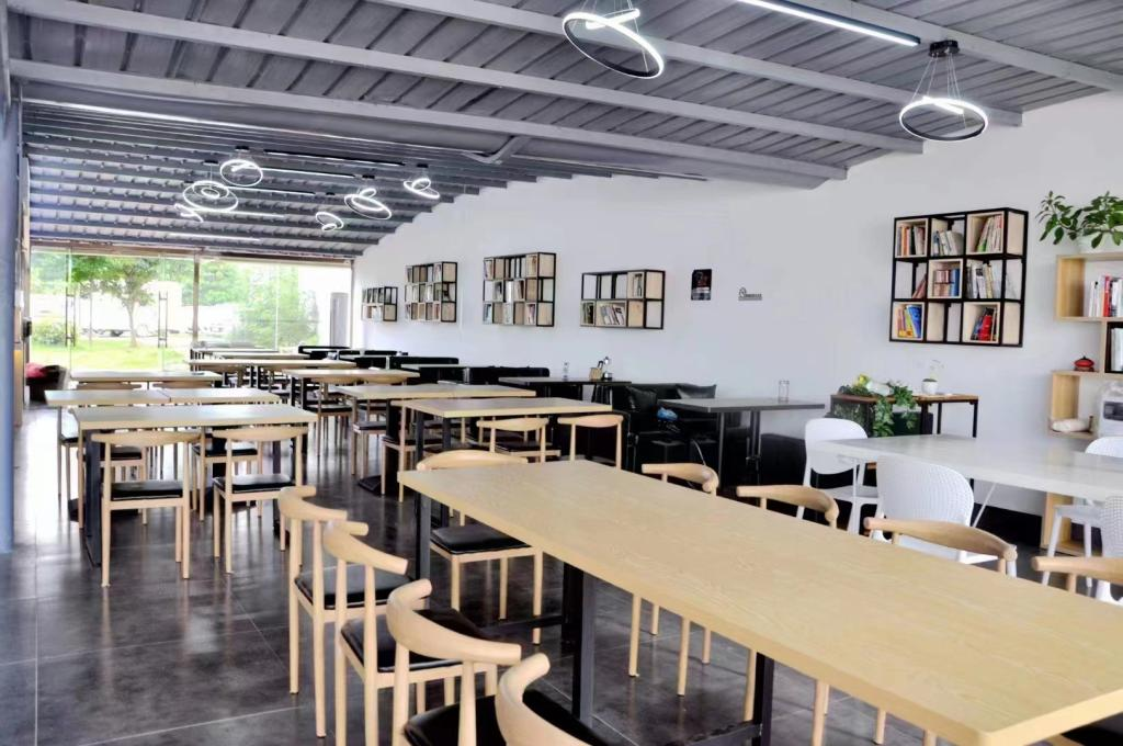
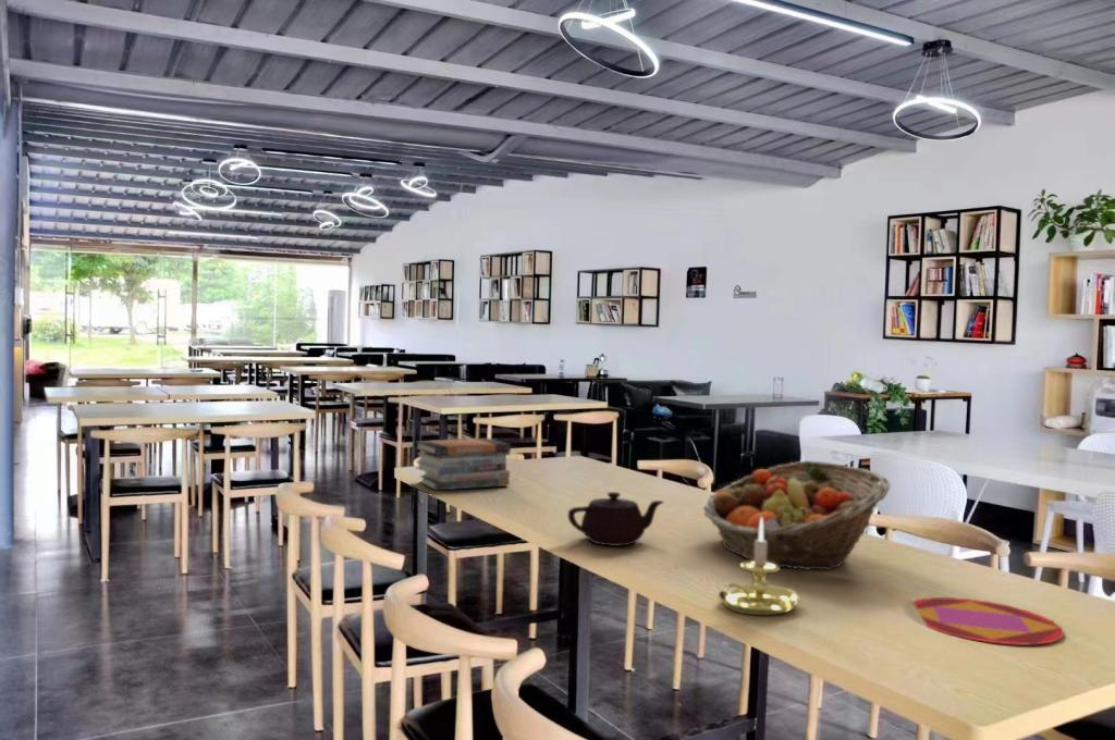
+ book stack [414,437,512,492]
+ candle holder [718,517,800,616]
+ plate [911,596,1065,646]
+ teapot [567,491,664,547]
+ fruit basket [702,459,891,571]
